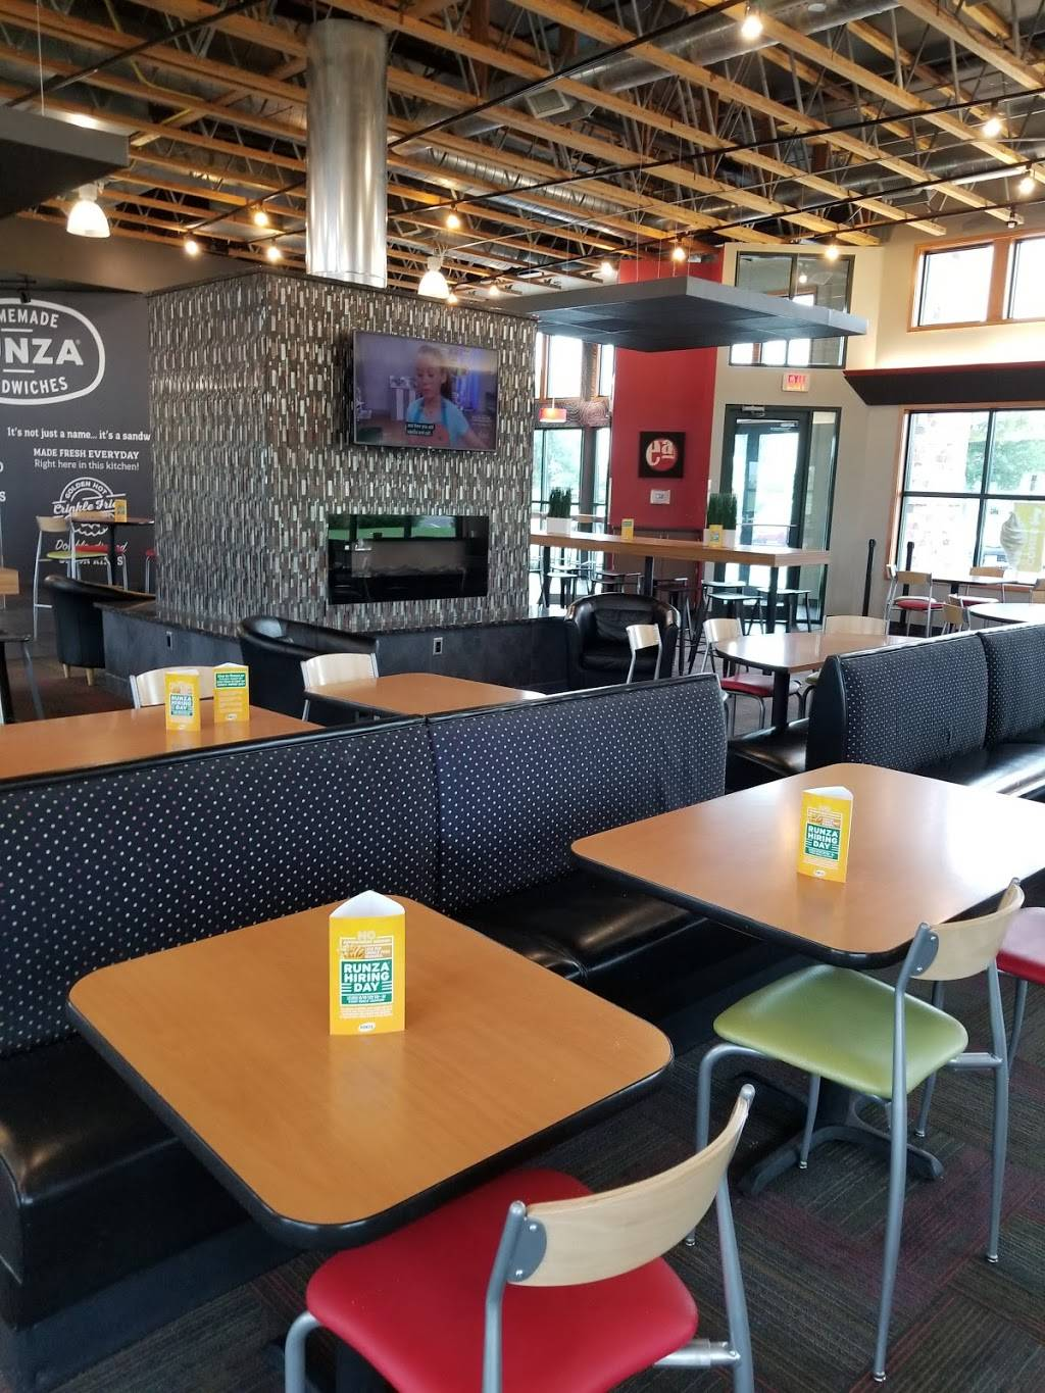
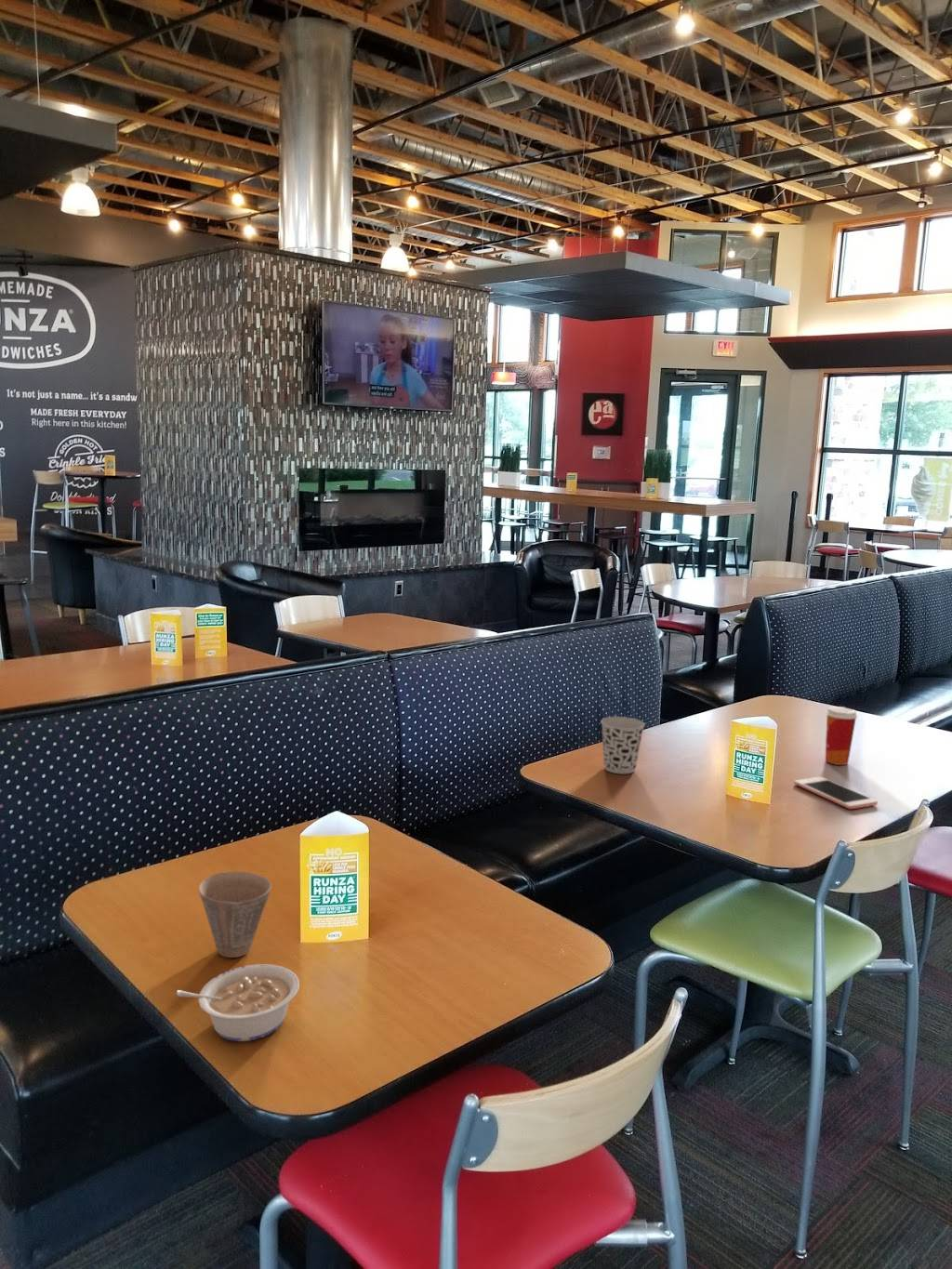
+ cup [198,870,272,958]
+ cell phone [793,776,879,810]
+ cup [600,716,645,774]
+ paper cup [825,706,858,766]
+ legume [176,963,300,1042]
